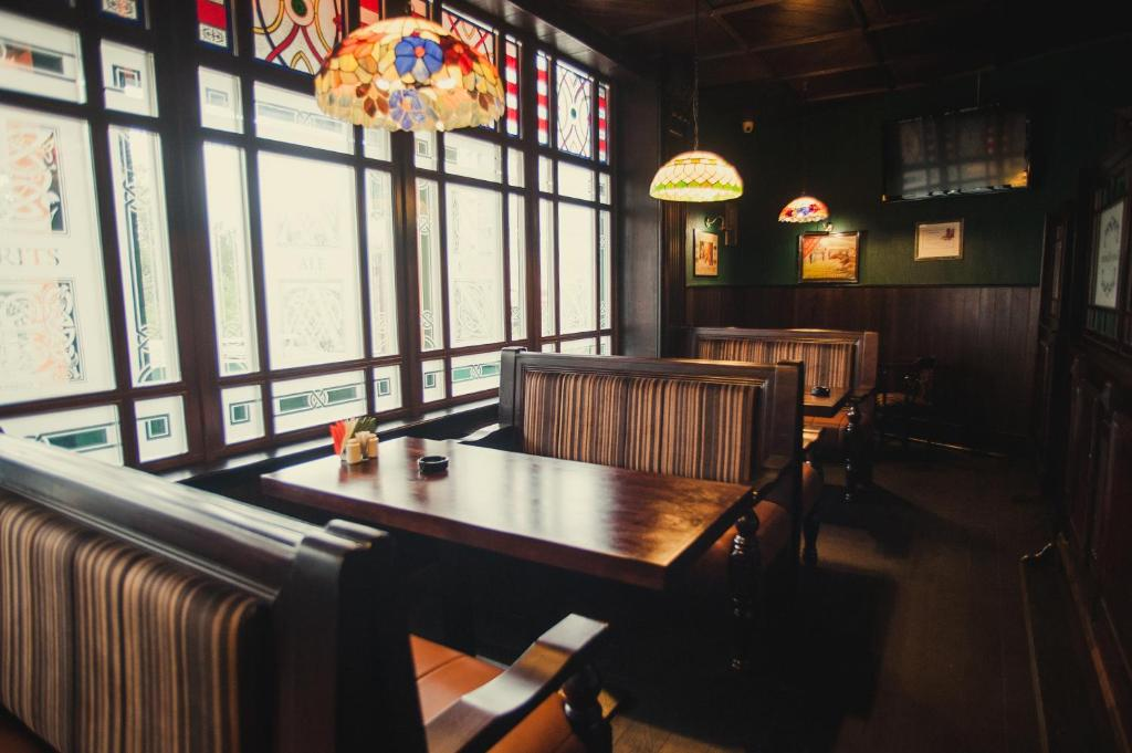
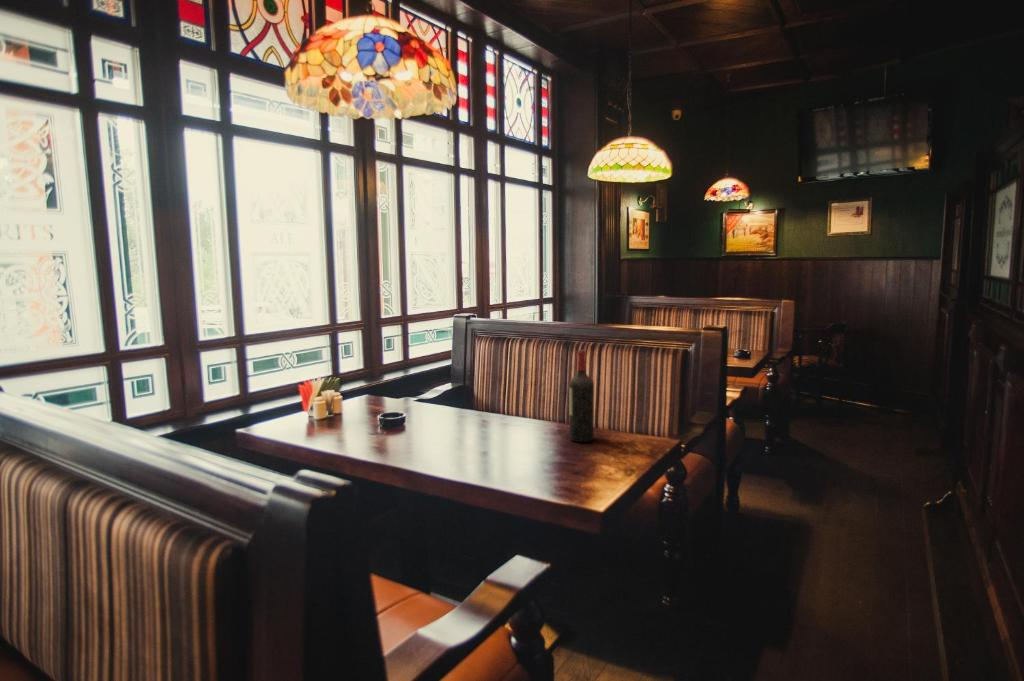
+ wine bottle [568,349,595,443]
